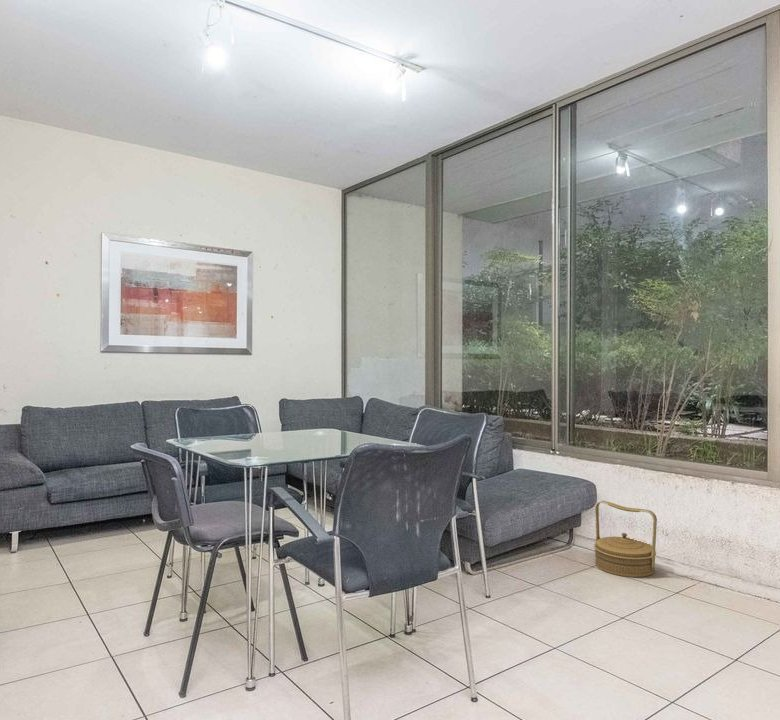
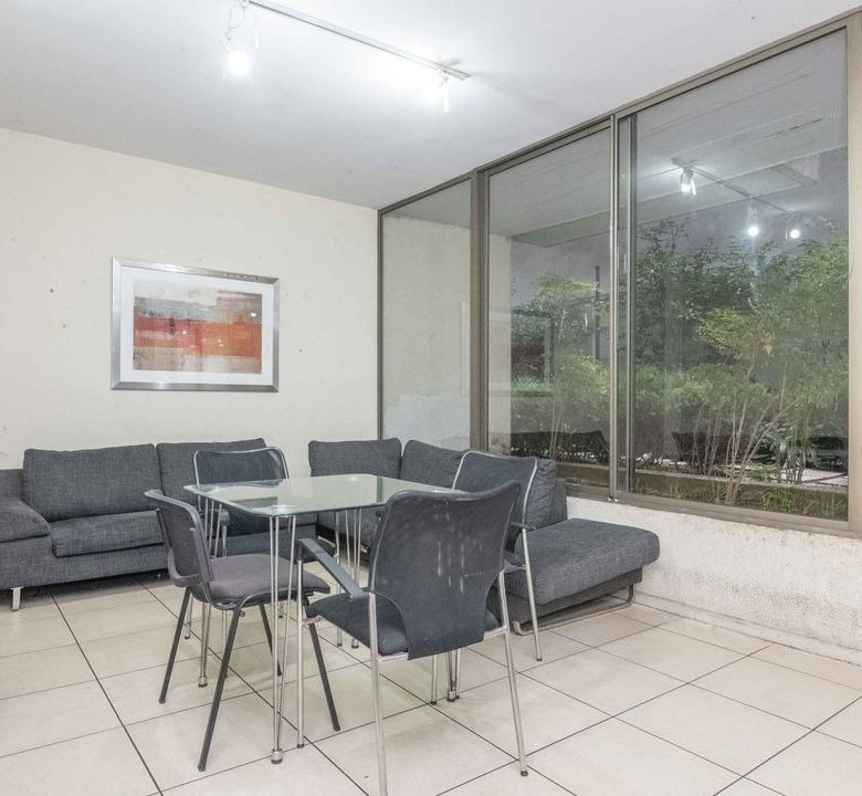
- basket [593,500,658,578]
